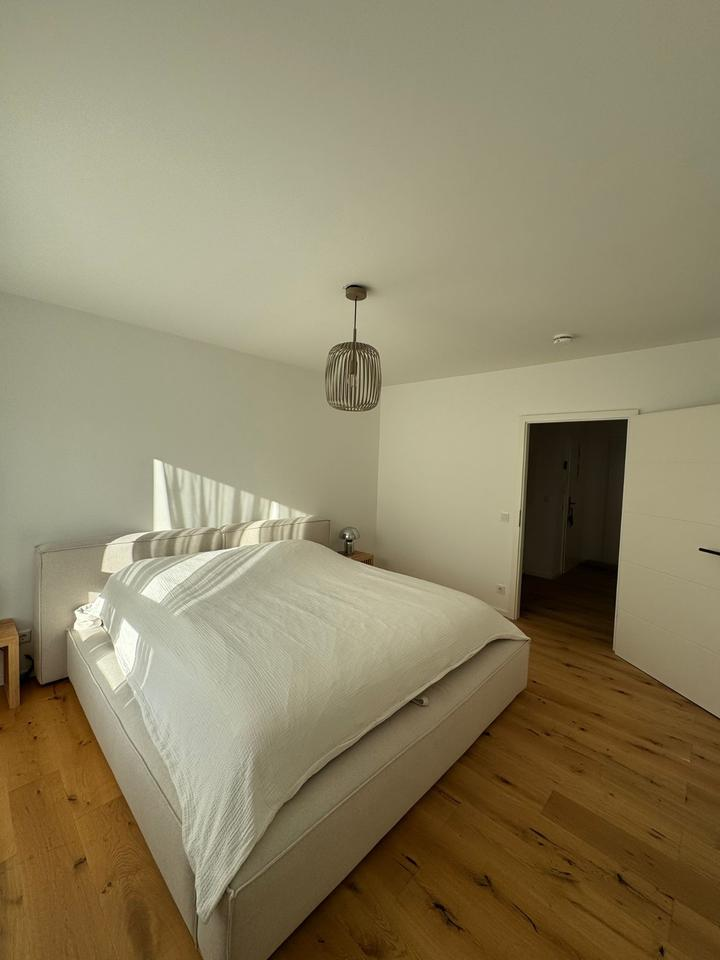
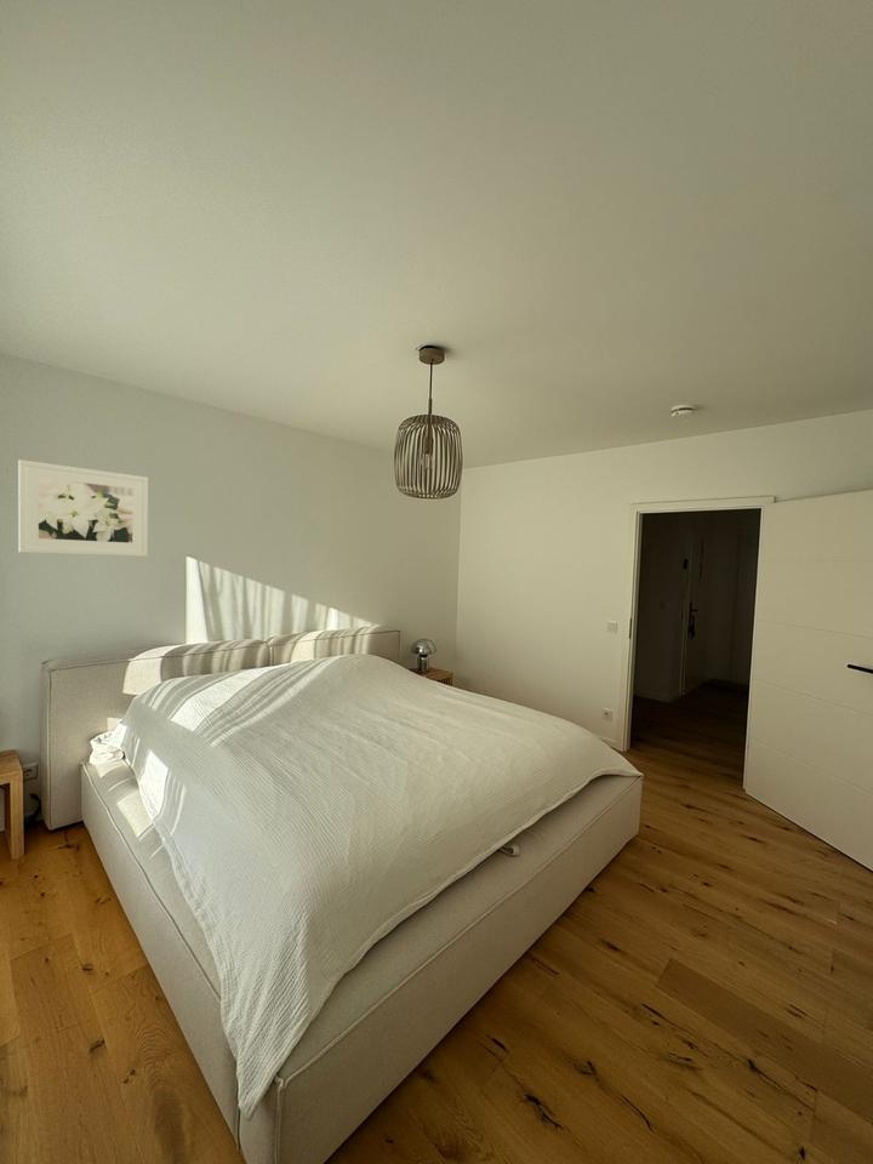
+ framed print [17,458,149,558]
